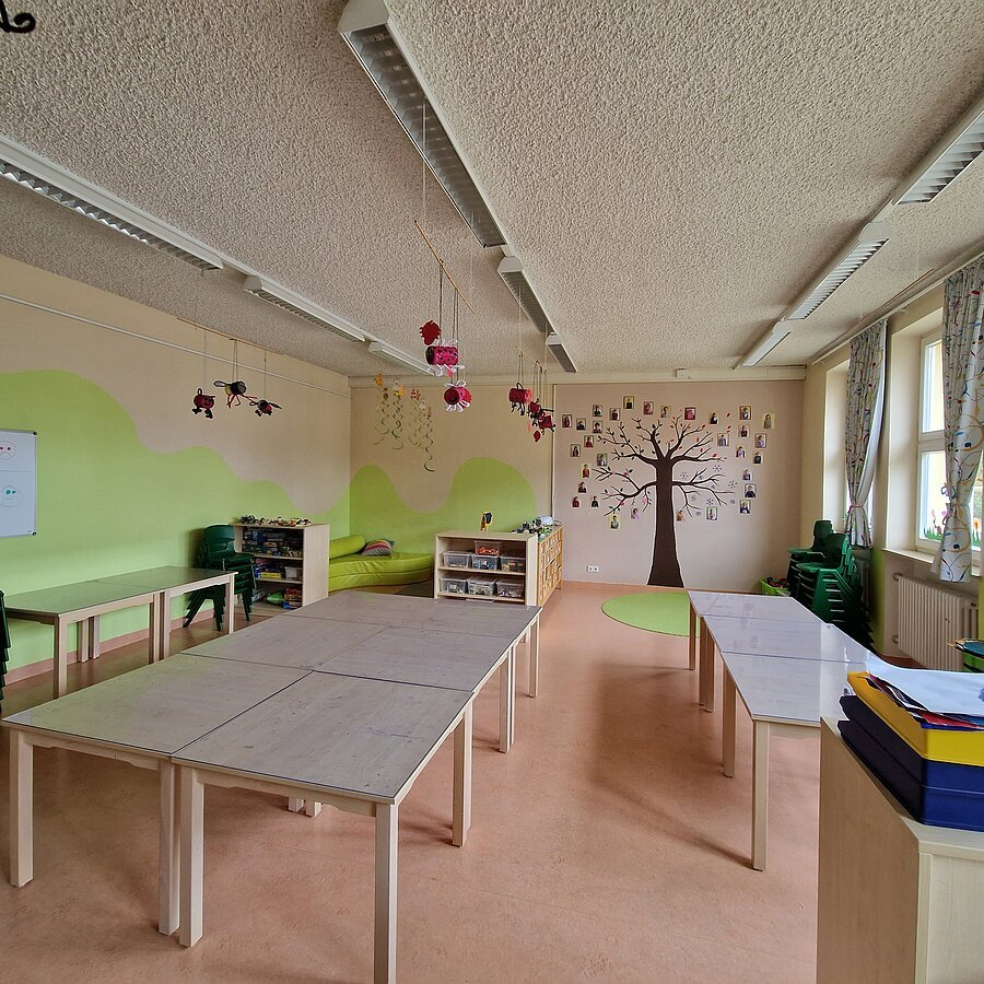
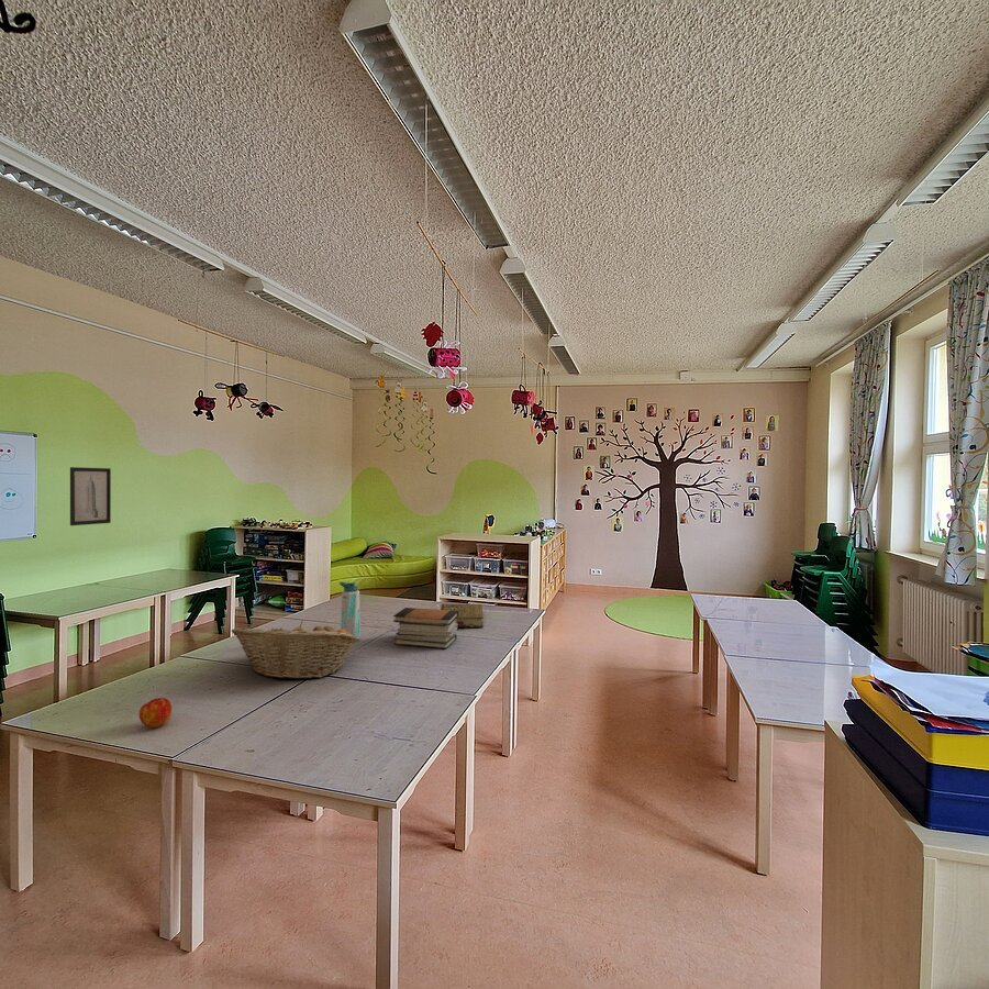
+ fruit basket [231,620,360,680]
+ apple [138,697,173,730]
+ water bottle [337,580,362,641]
+ book [440,603,485,629]
+ book stack [392,607,458,649]
+ wall art [69,466,112,526]
